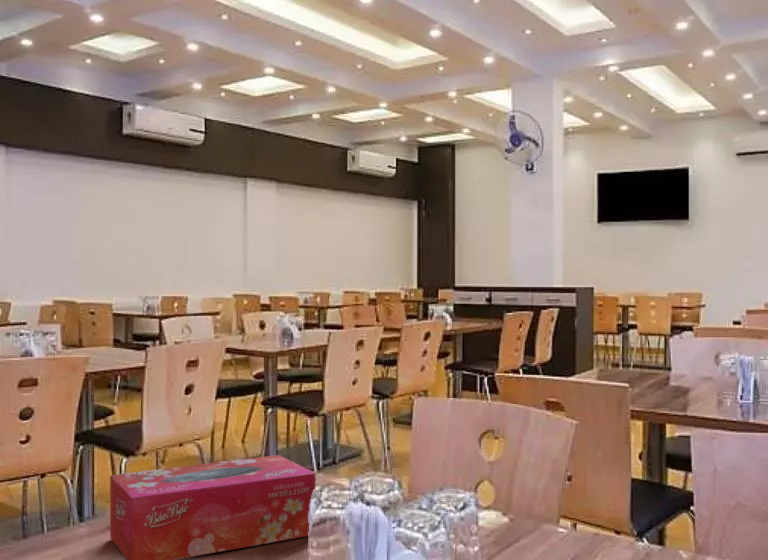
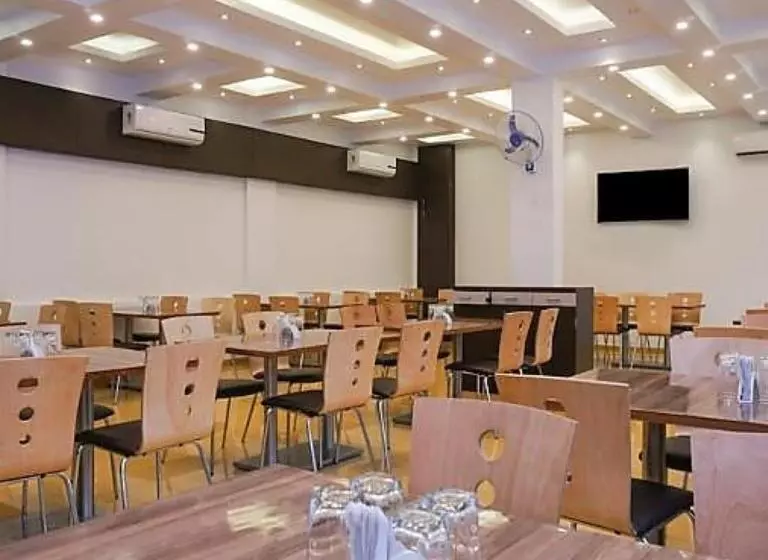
- tissue box [109,454,316,560]
